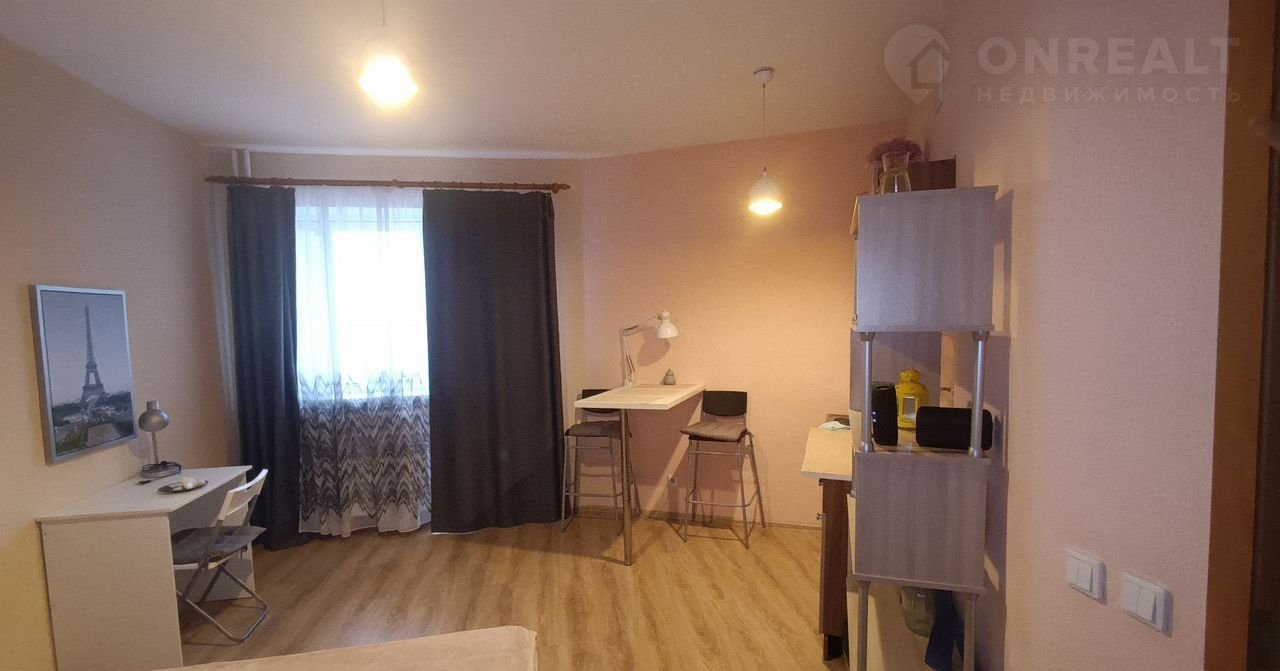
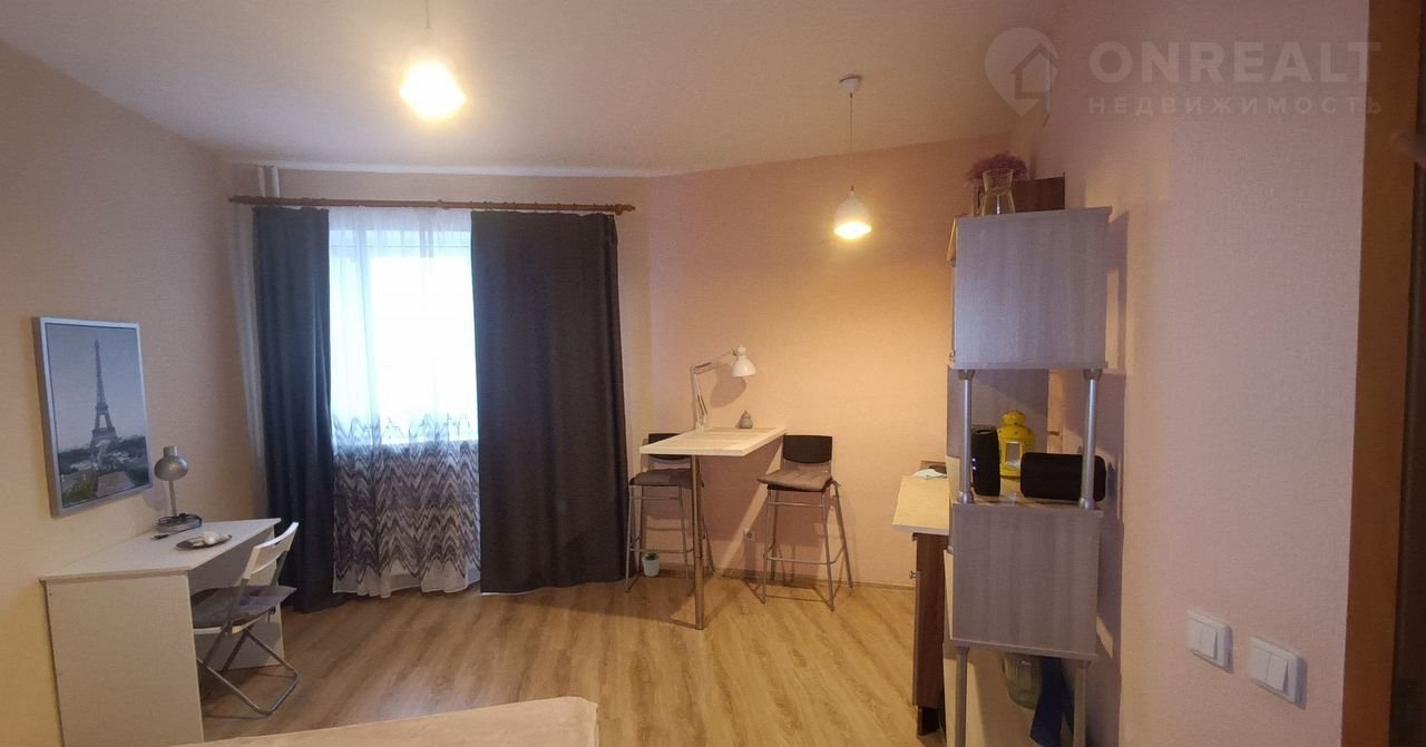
+ potted plant [641,545,662,578]
